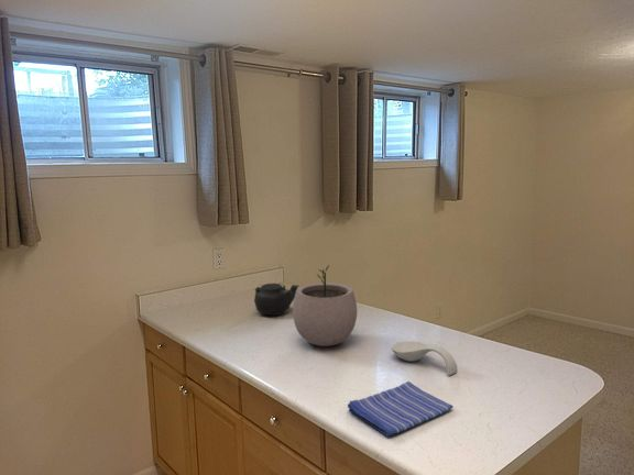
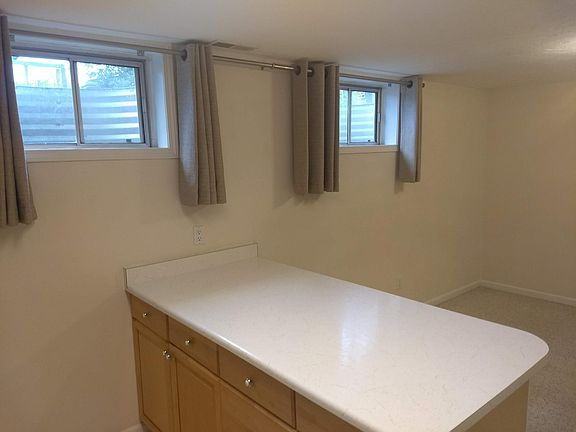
- dish towel [347,380,455,438]
- spoon rest [391,341,458,377]
- teapot [253,281,300,317]
- plant pot [292,264,358,347]
